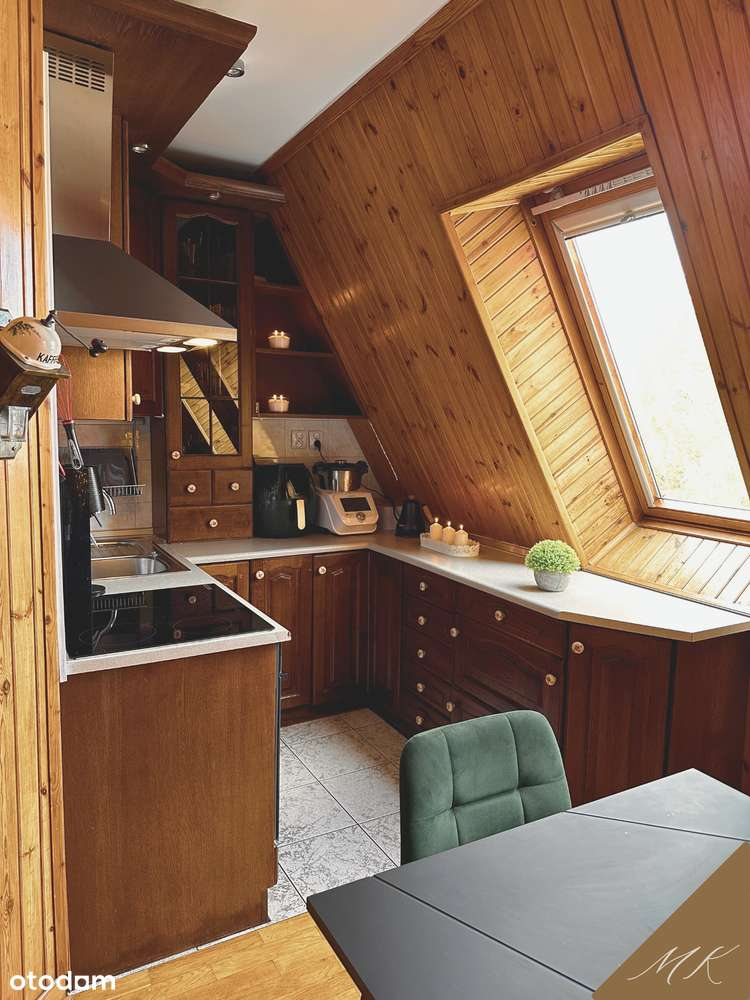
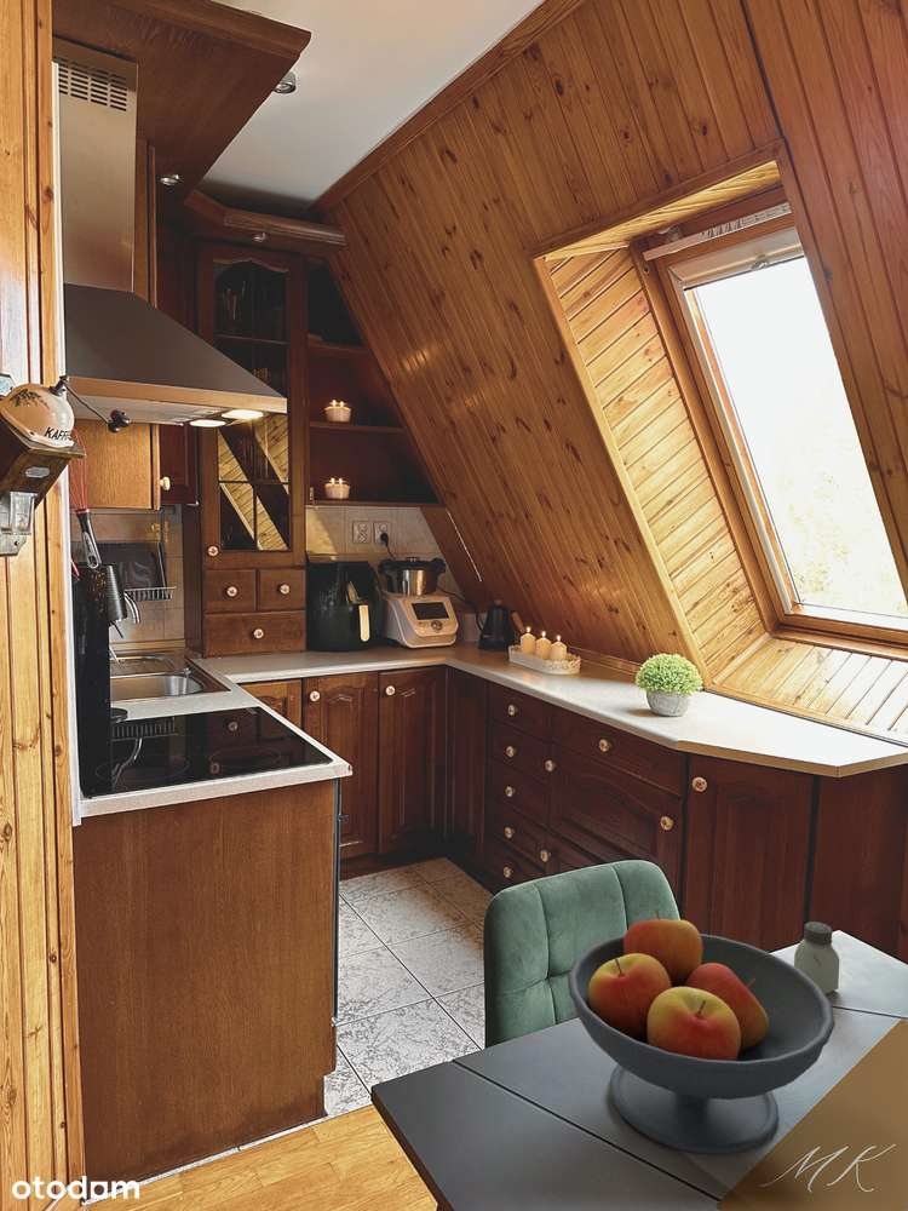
+ fruit bowl [567,907,837,1157]
+ saltshaker [793,920,840,995]
